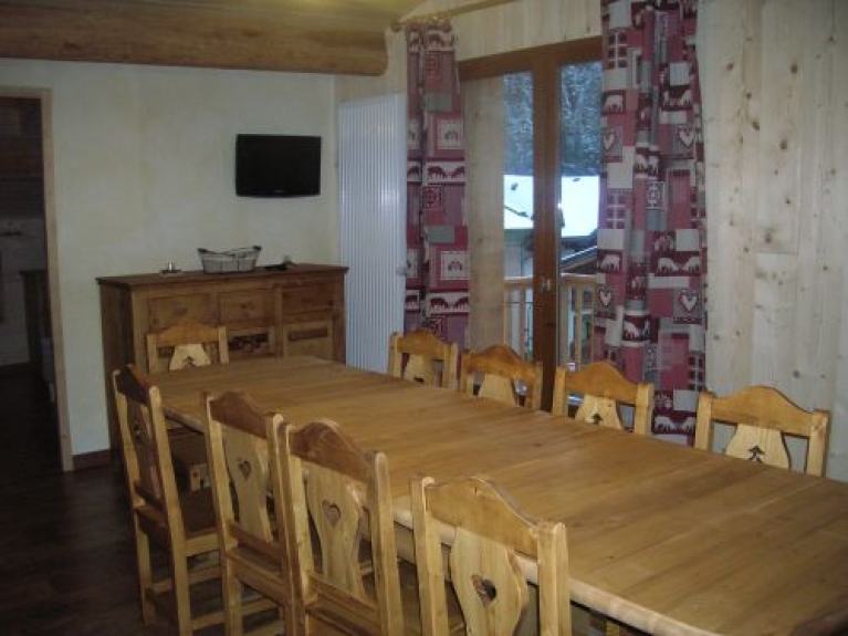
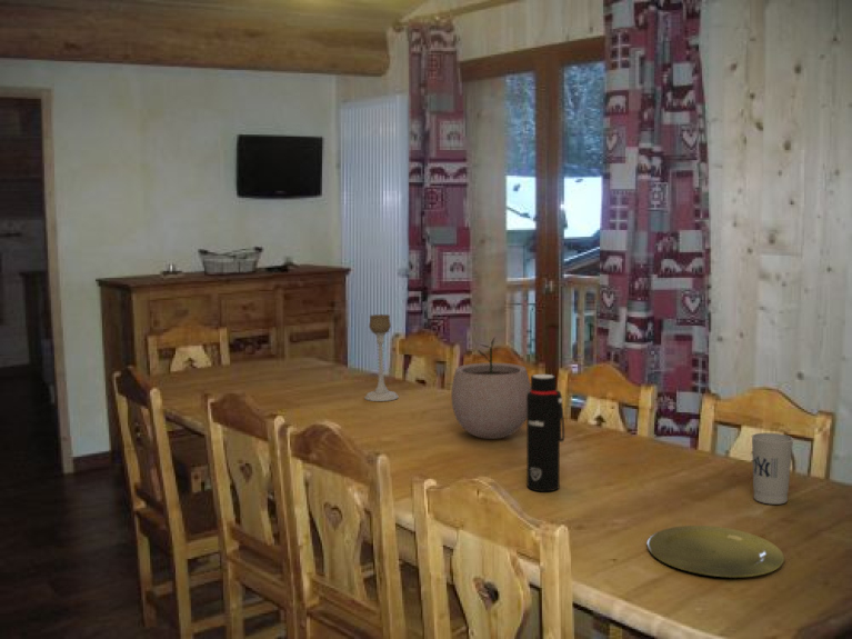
+ plant pot [450,337,531,440]
+ cup [751,432,794,506]
+ water bottle [525,373,565,492]
+ plate [645,525,785,579]
+ candle holder [363,313,400,402]
